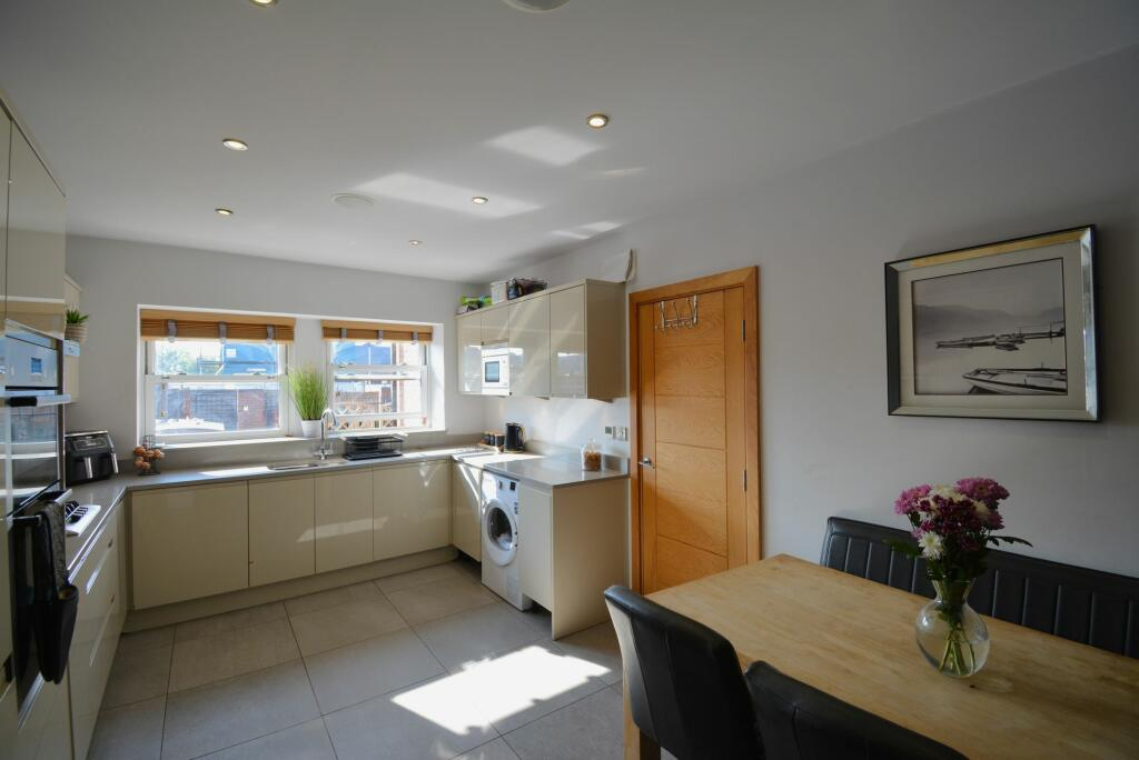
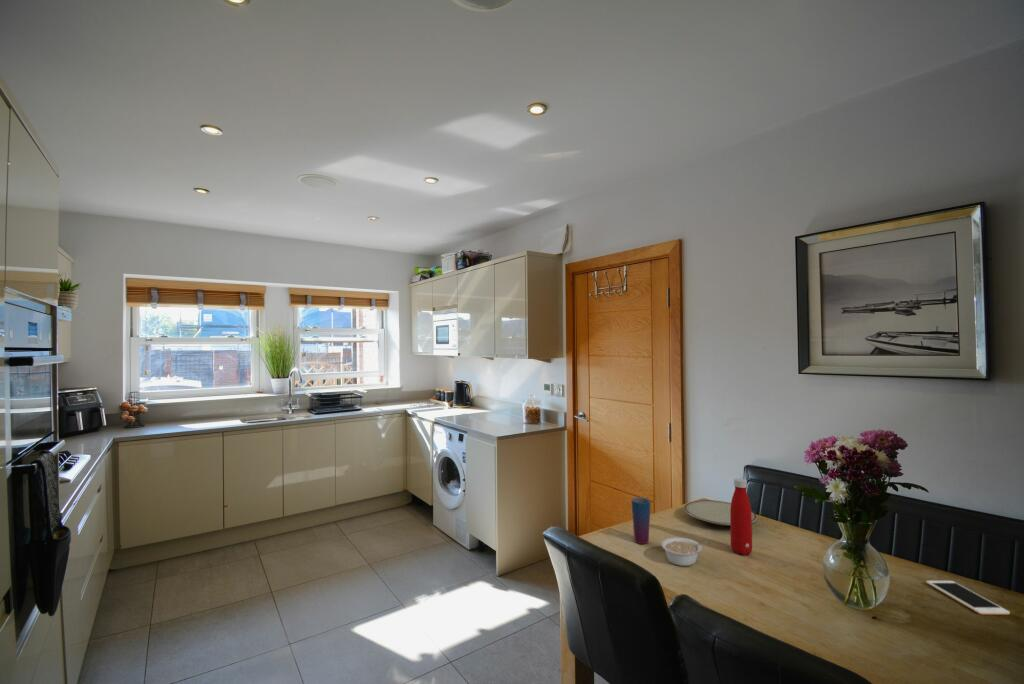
+ cell phone [925,580,1011,615]
+ legume [660,536,709,567]
+ plate [683,499,758,527]
+ bottle [729,477,753,556]
+ cup [630,496,652,545]
